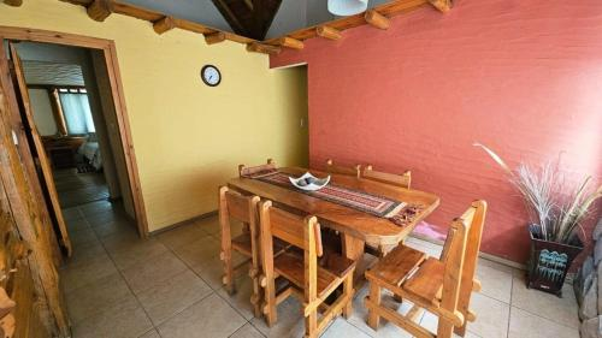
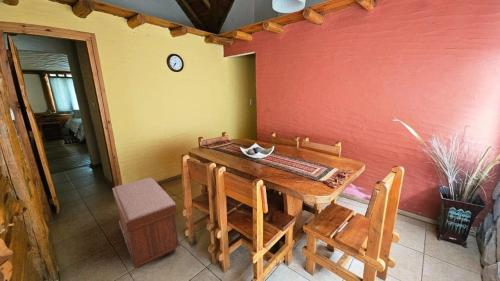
+ bench [111,177,181,270]
